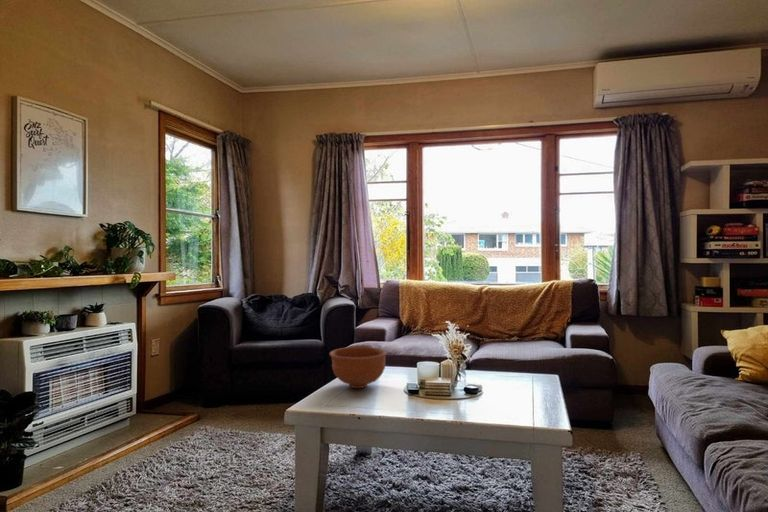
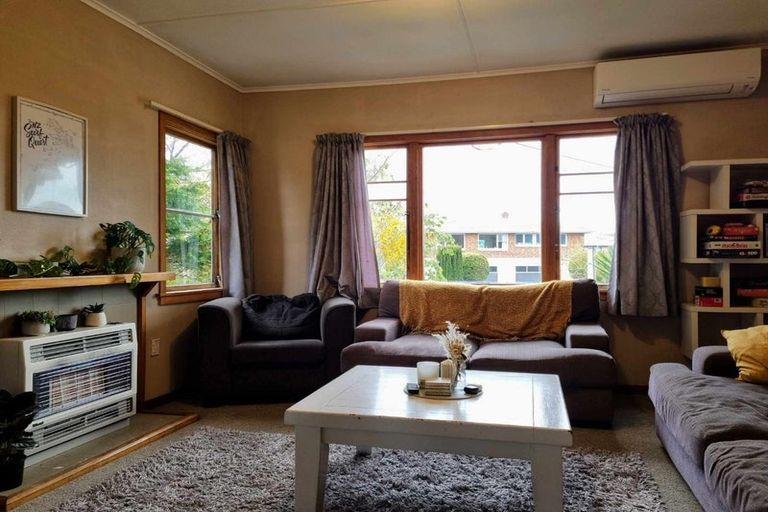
- bowl [329,346,388,389]
